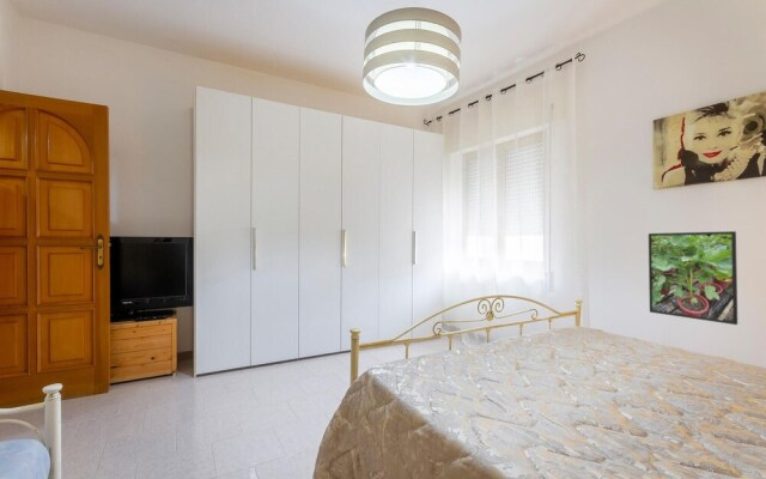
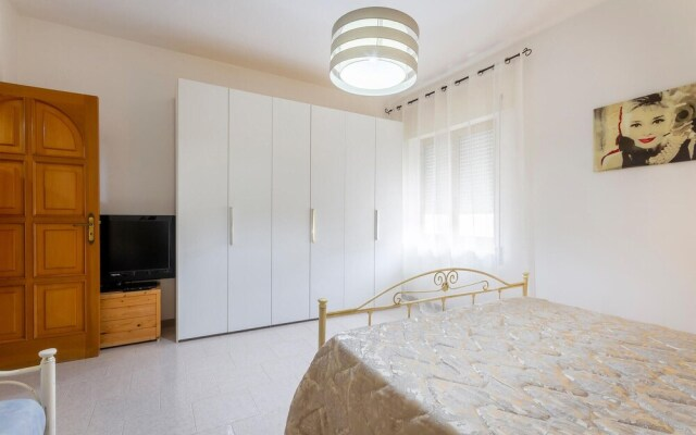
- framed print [648,230,738,326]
